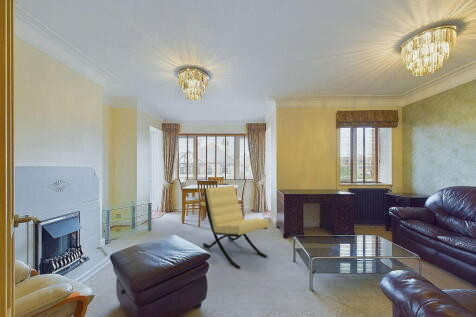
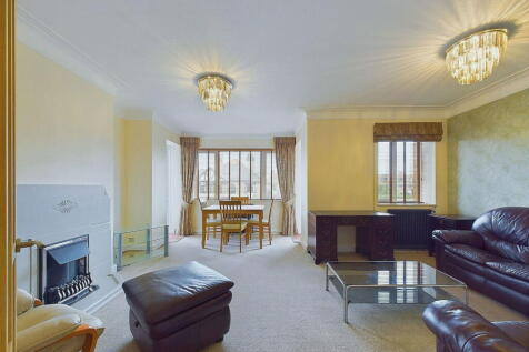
- lounge chair [202,185,269,269]
